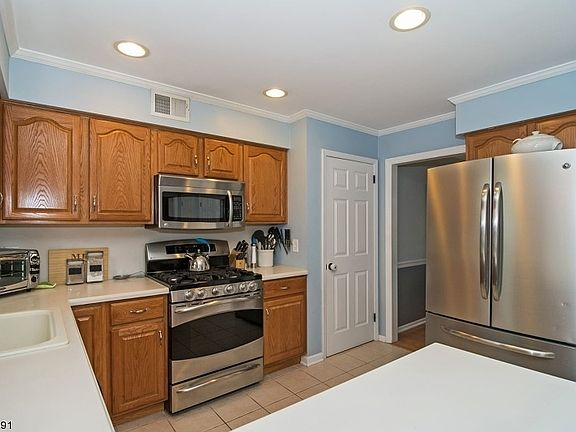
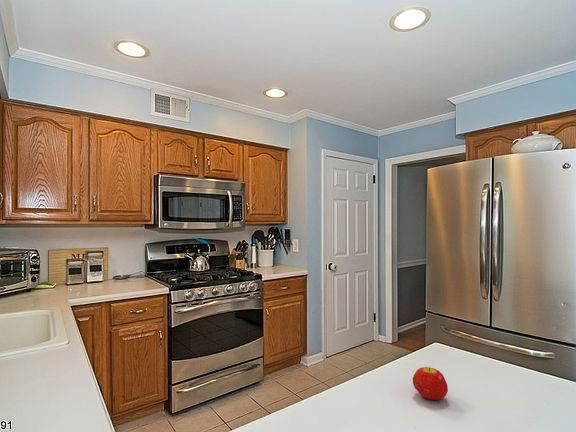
+ fruit [412,366,449,401]
